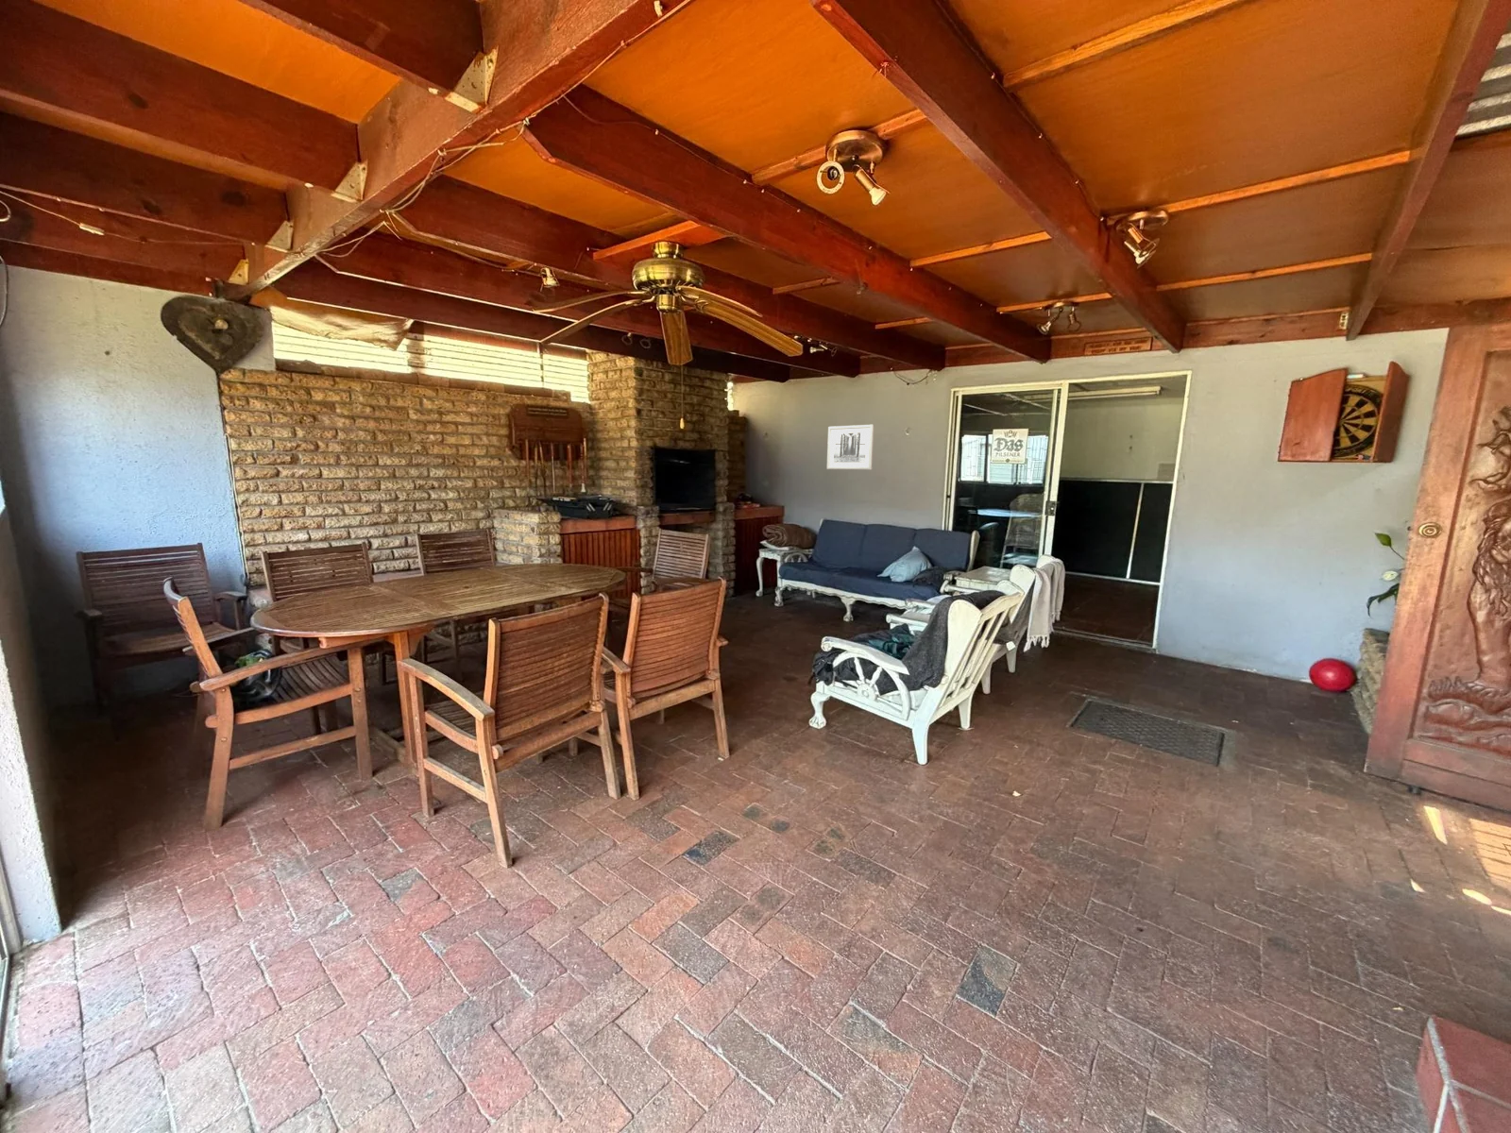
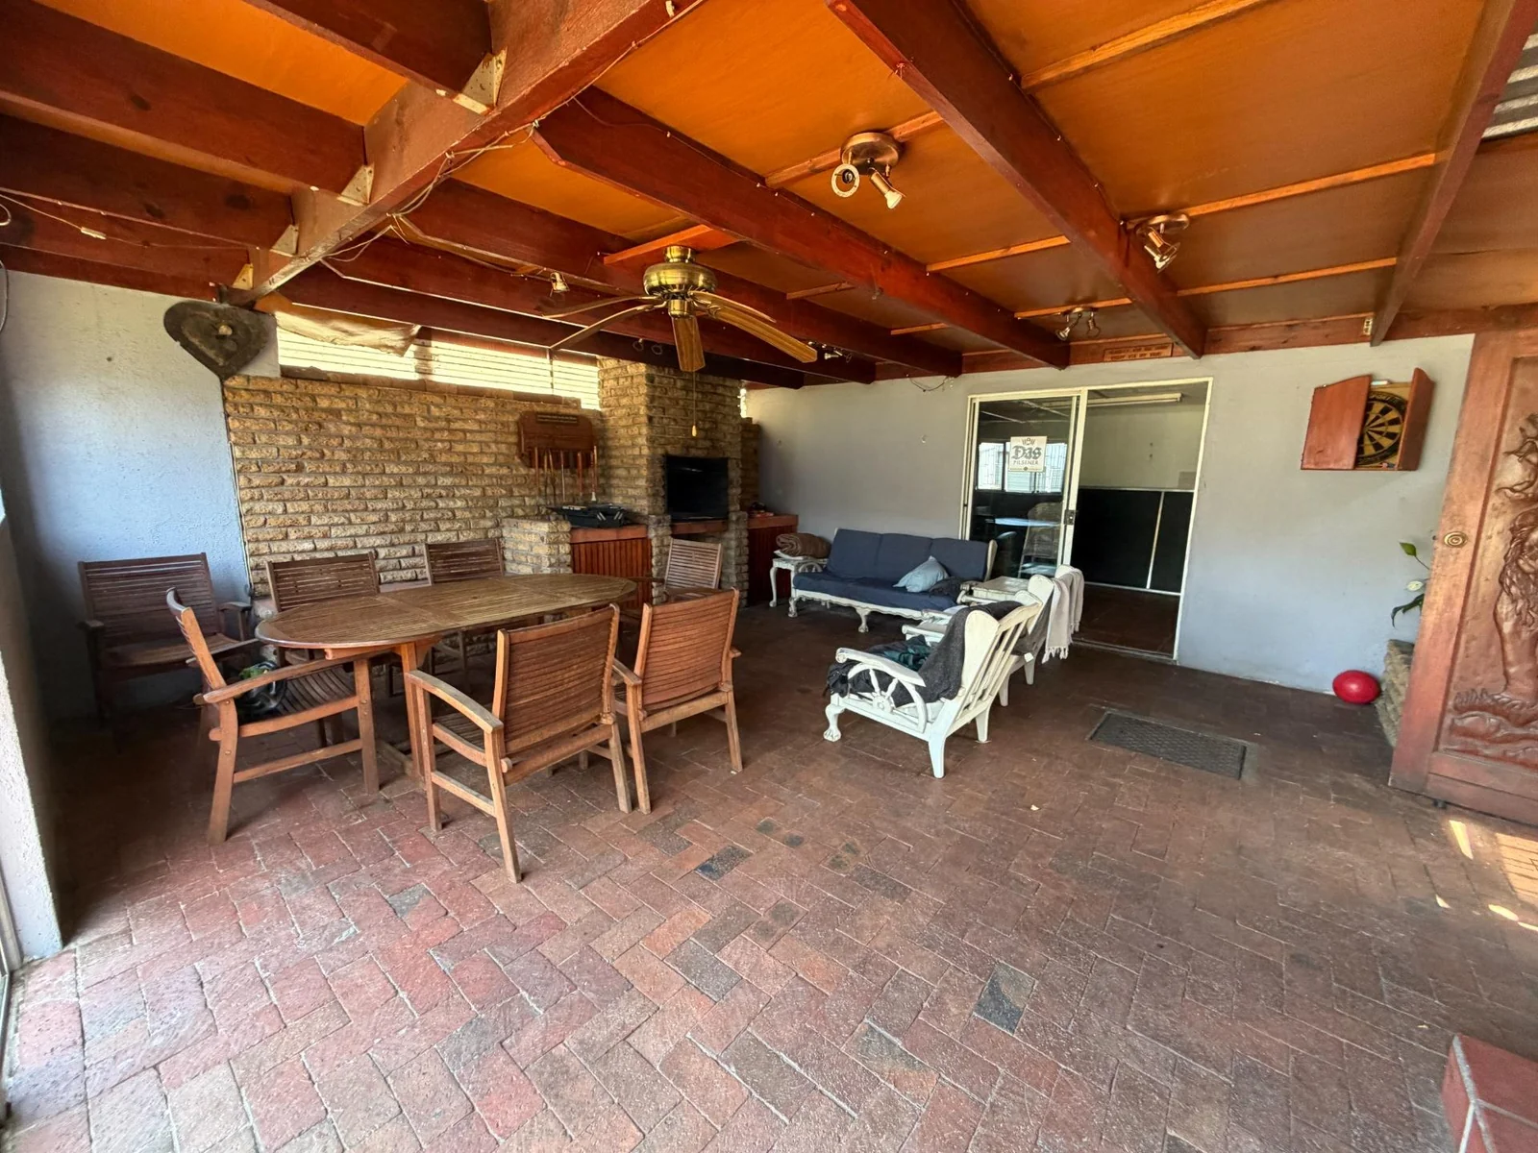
- wall art [827,424,876,471]
